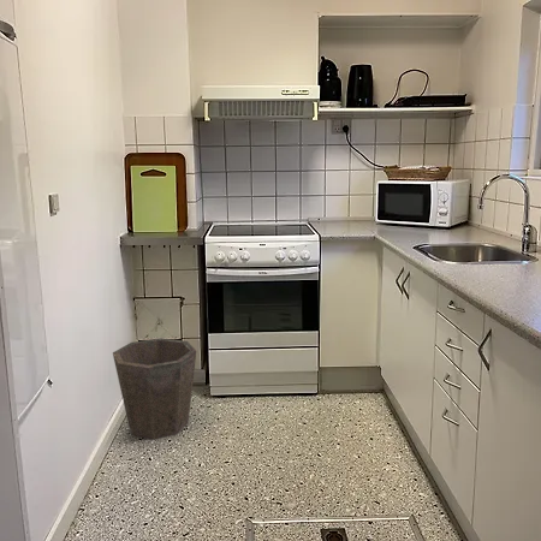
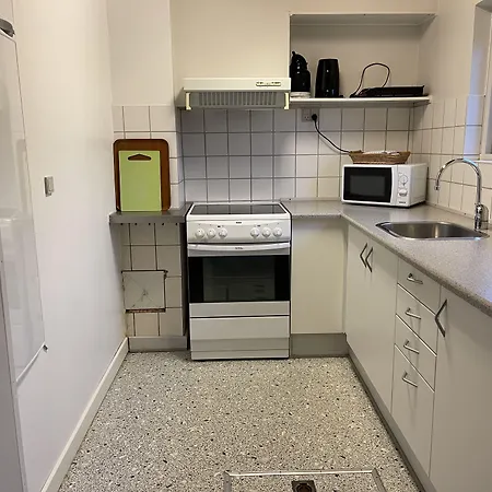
- waste bin [112,337,197,440]
